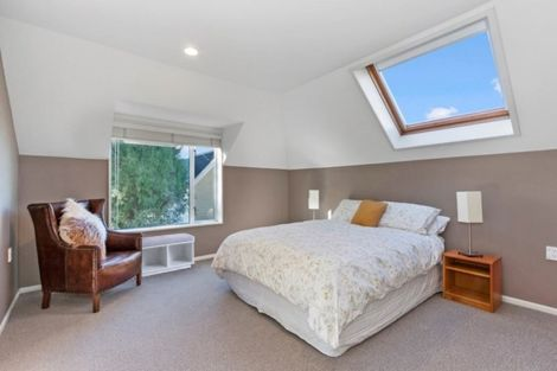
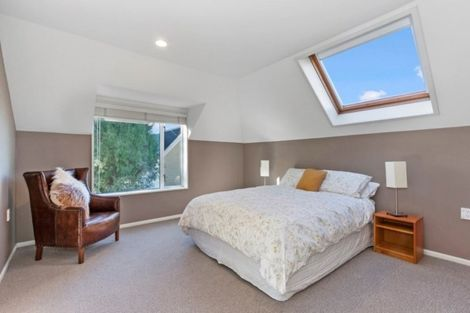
- bench [140,232,196,277]
